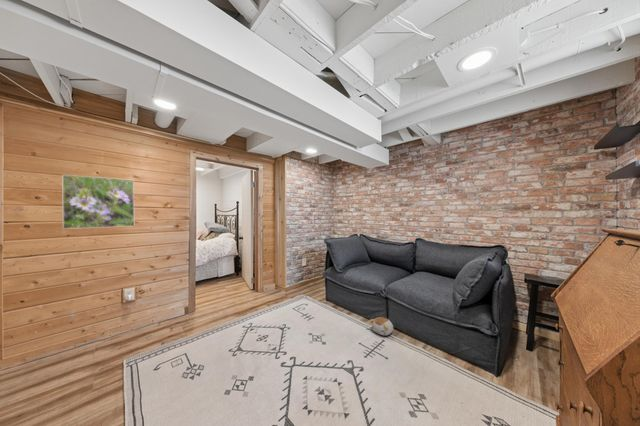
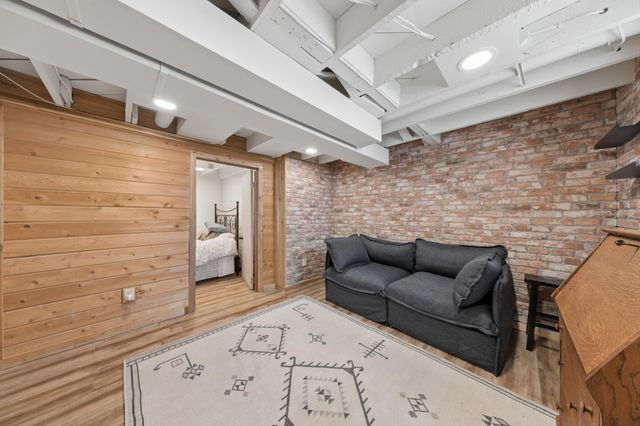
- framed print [61,174,135,230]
- plush toy [369,316,394,336]
